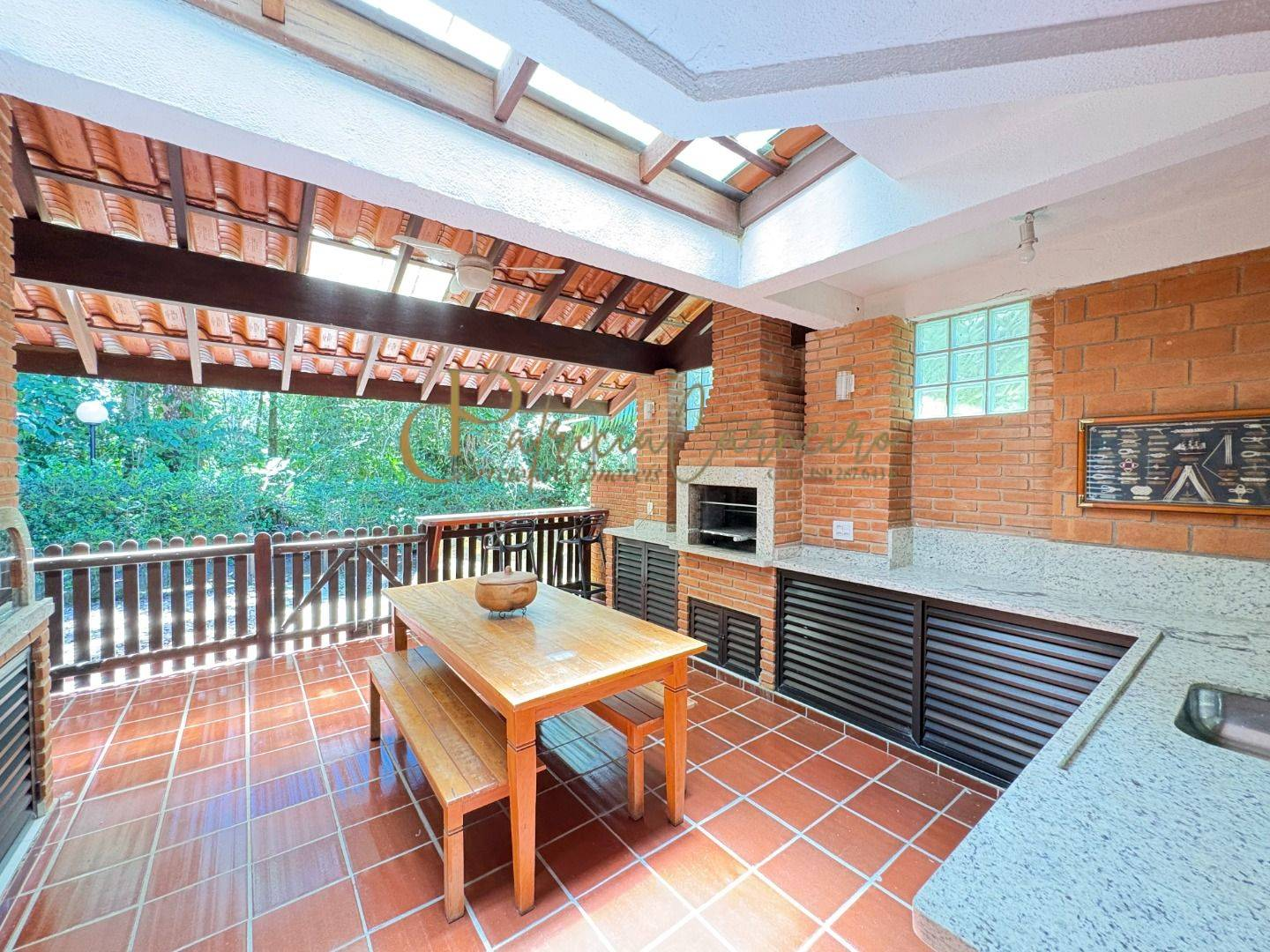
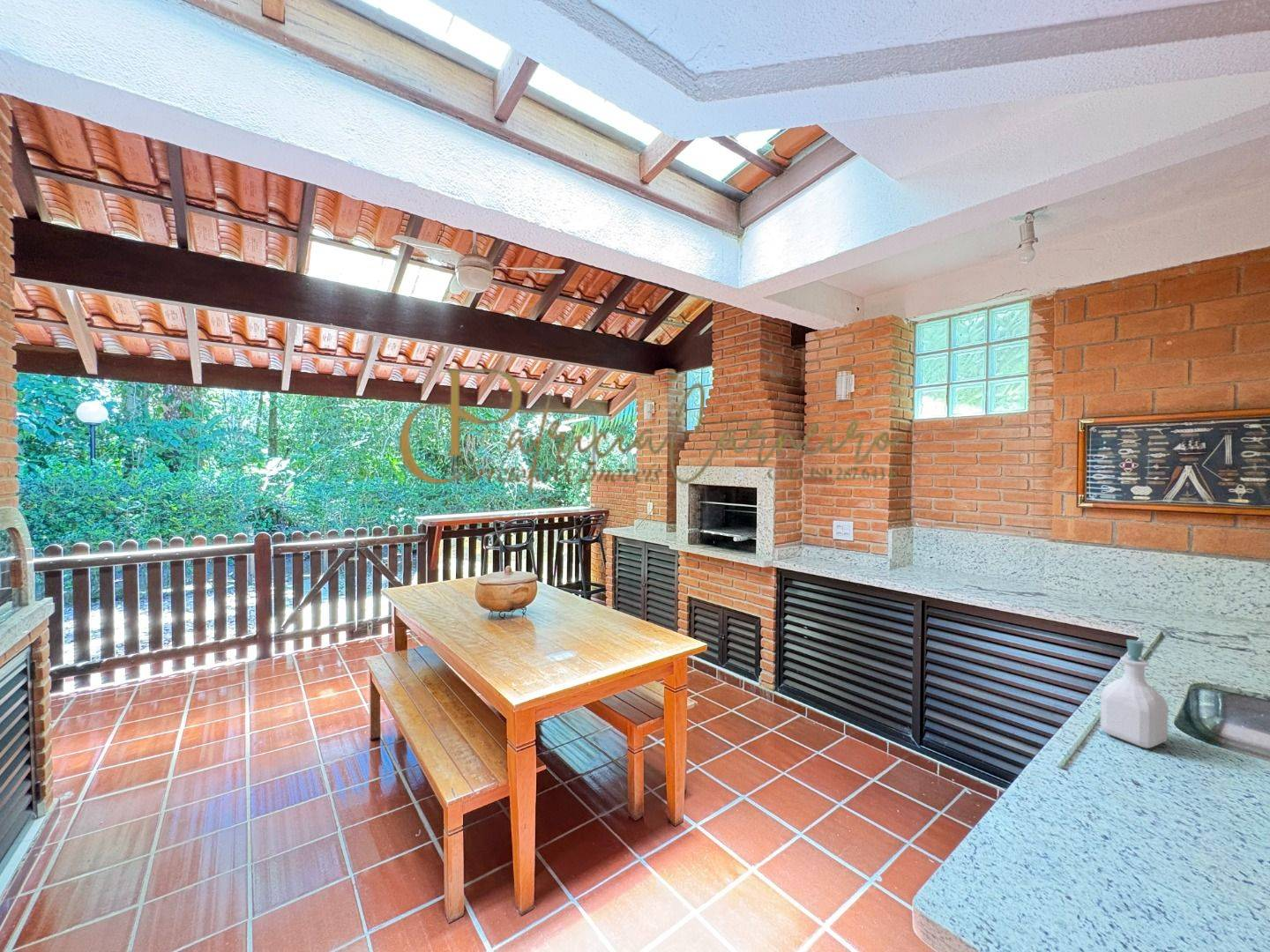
+ soap bottle [1100,639,1169,749]
